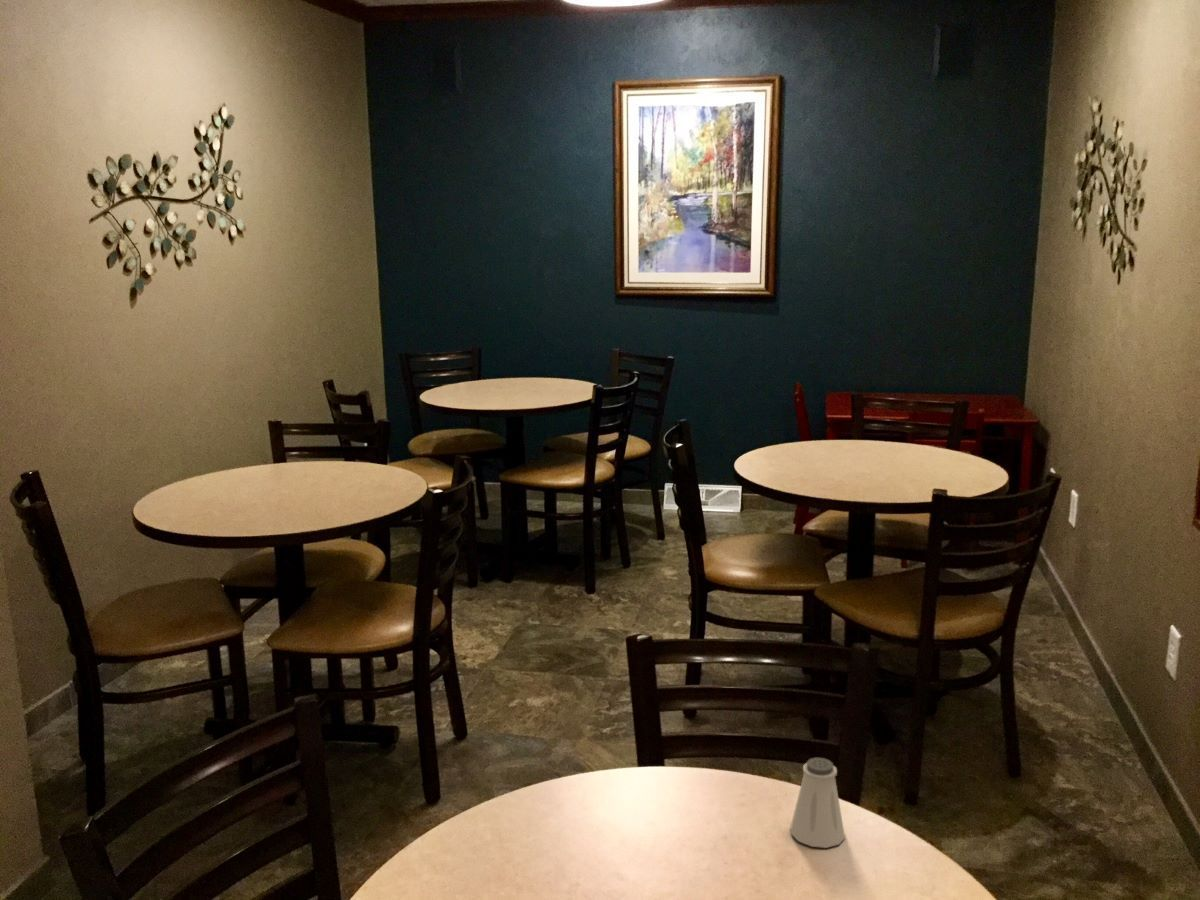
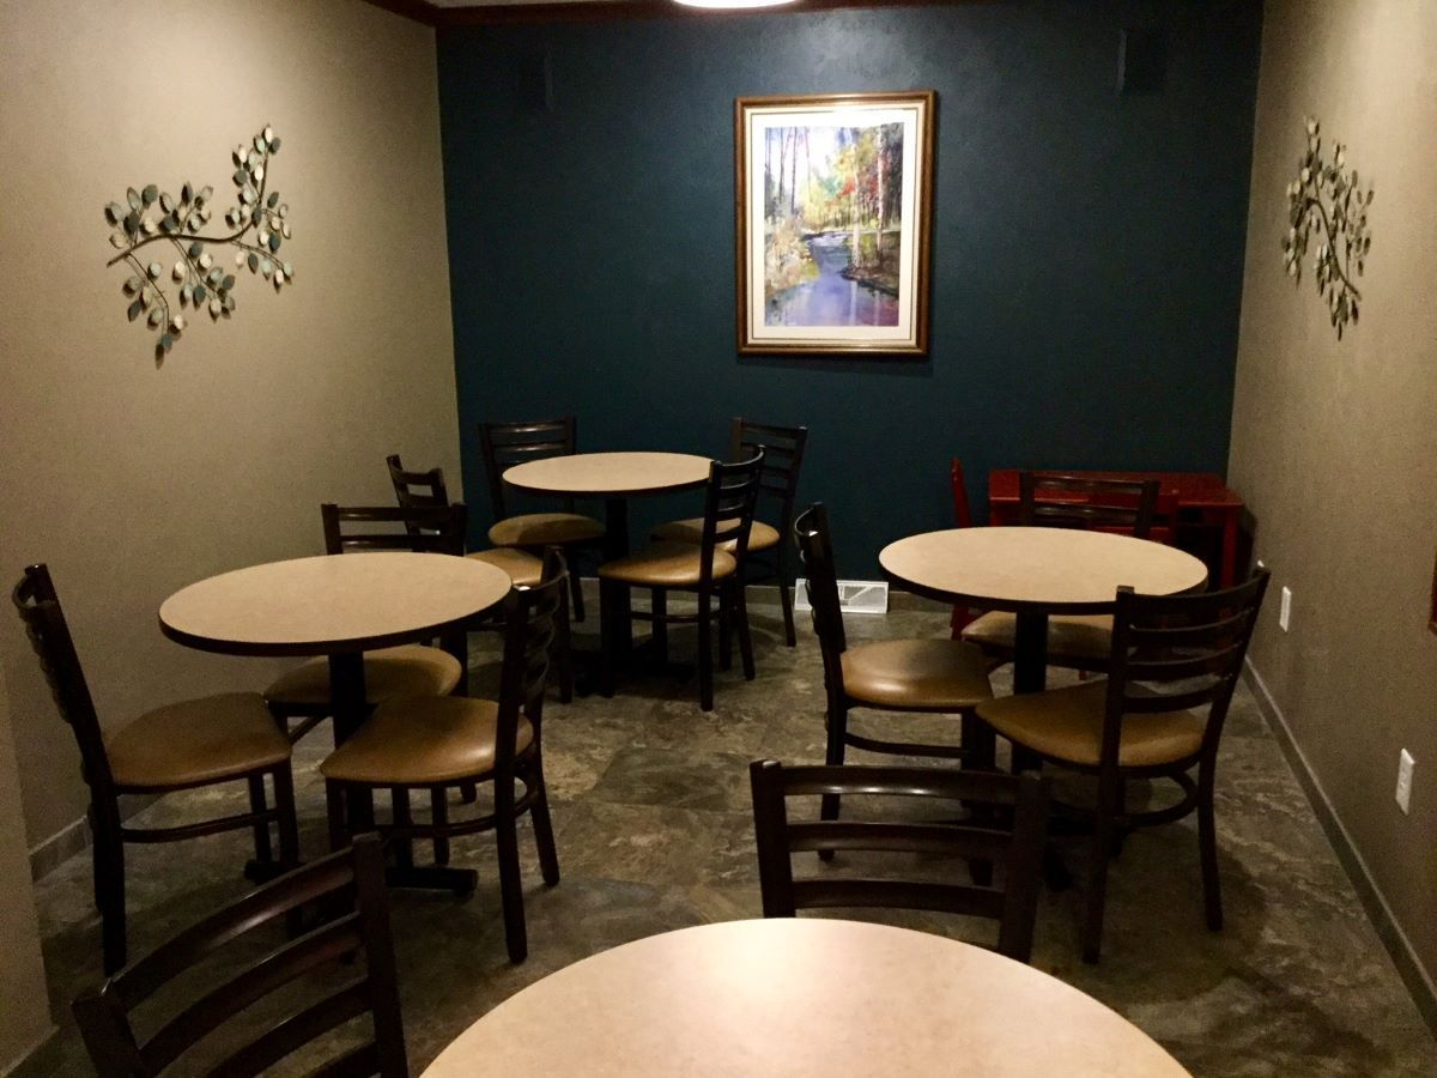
- saltshaker [790,757,846,849]
